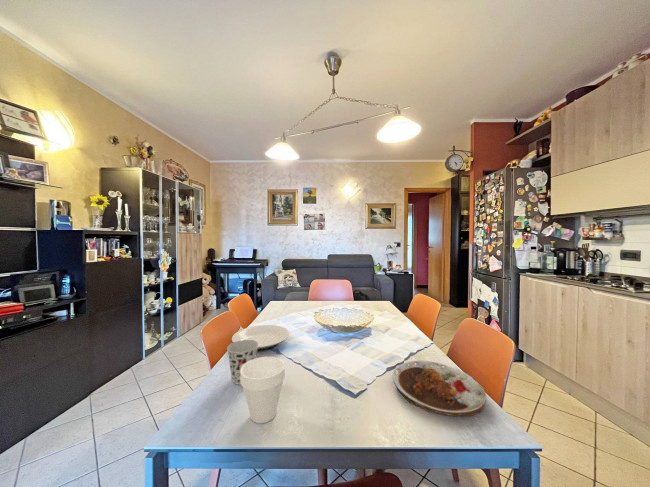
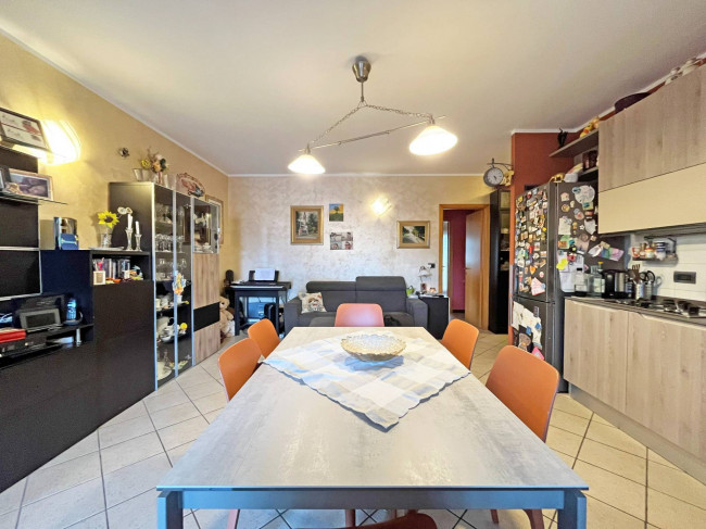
- cup [226,339,259,386]
- cup [240,356,286,424]
- plate [392,360,487,418]
- plate [231,324,290,352]
